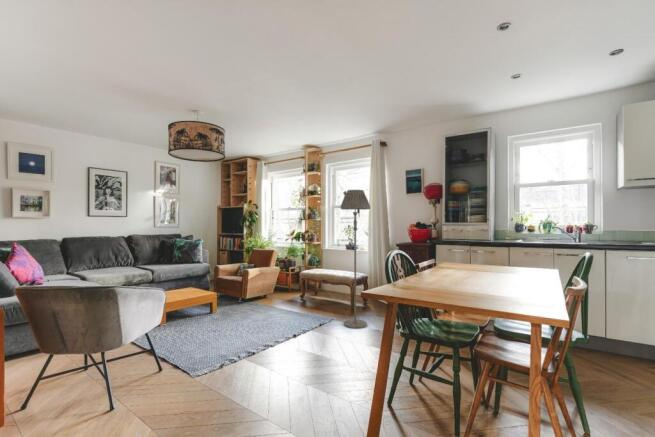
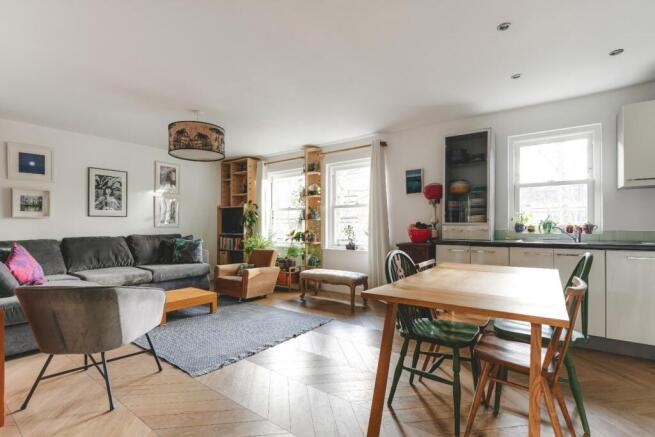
- floor lamp [339,189,371,329]
